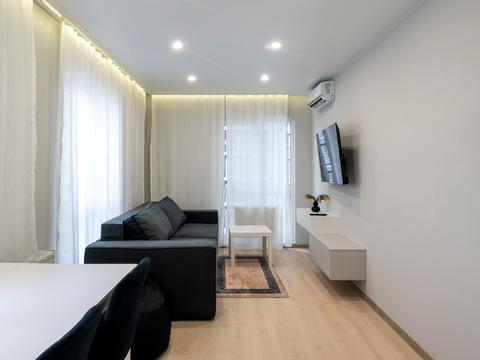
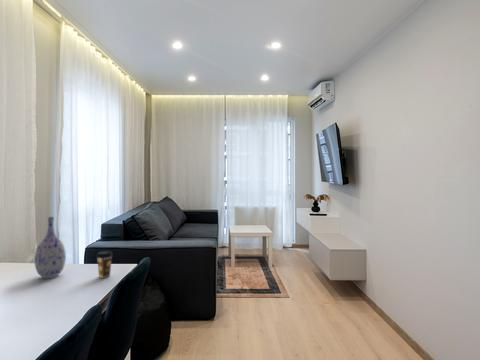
+ vase [34,216,67,279]
+ coffee cup [95,250,114,279]
